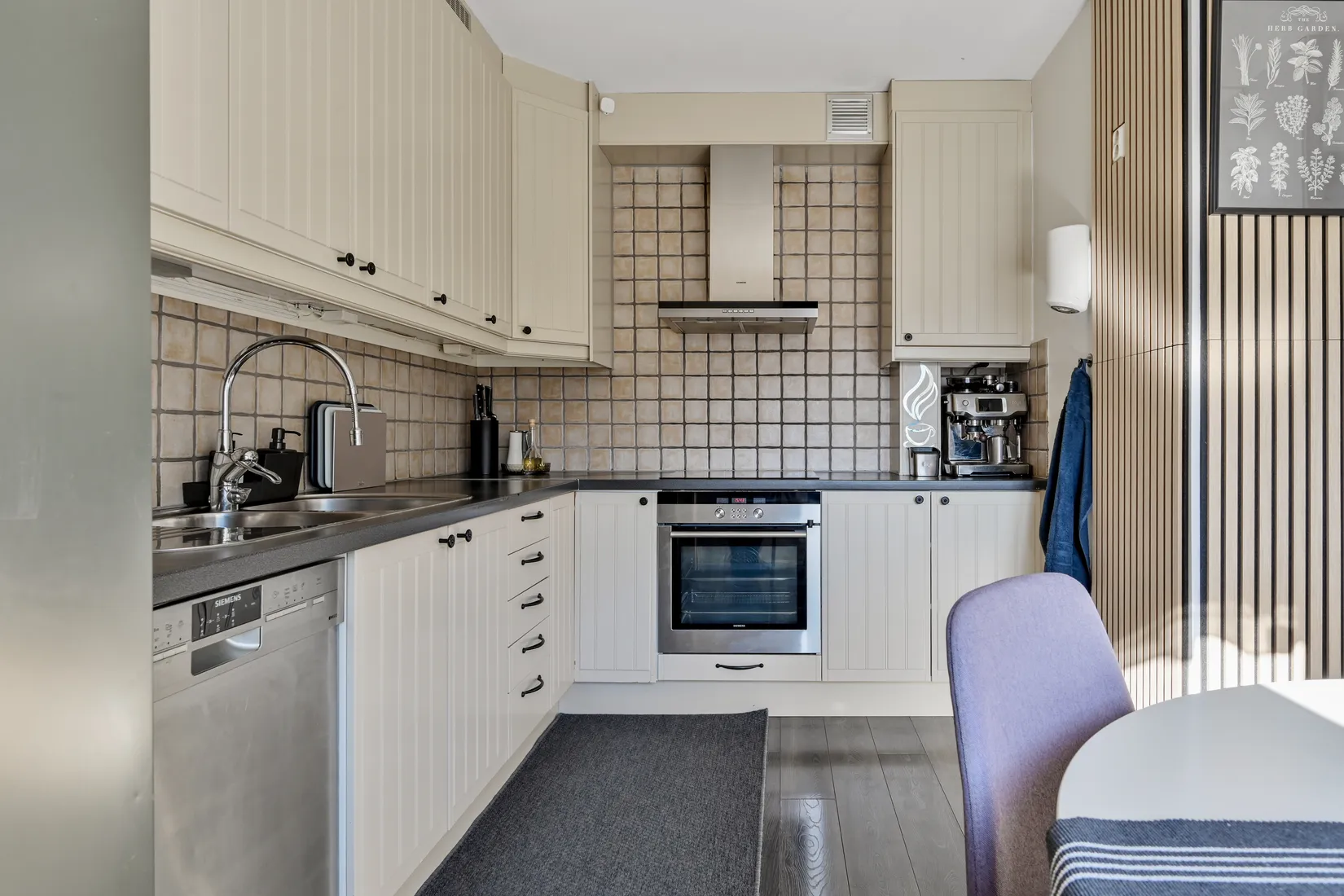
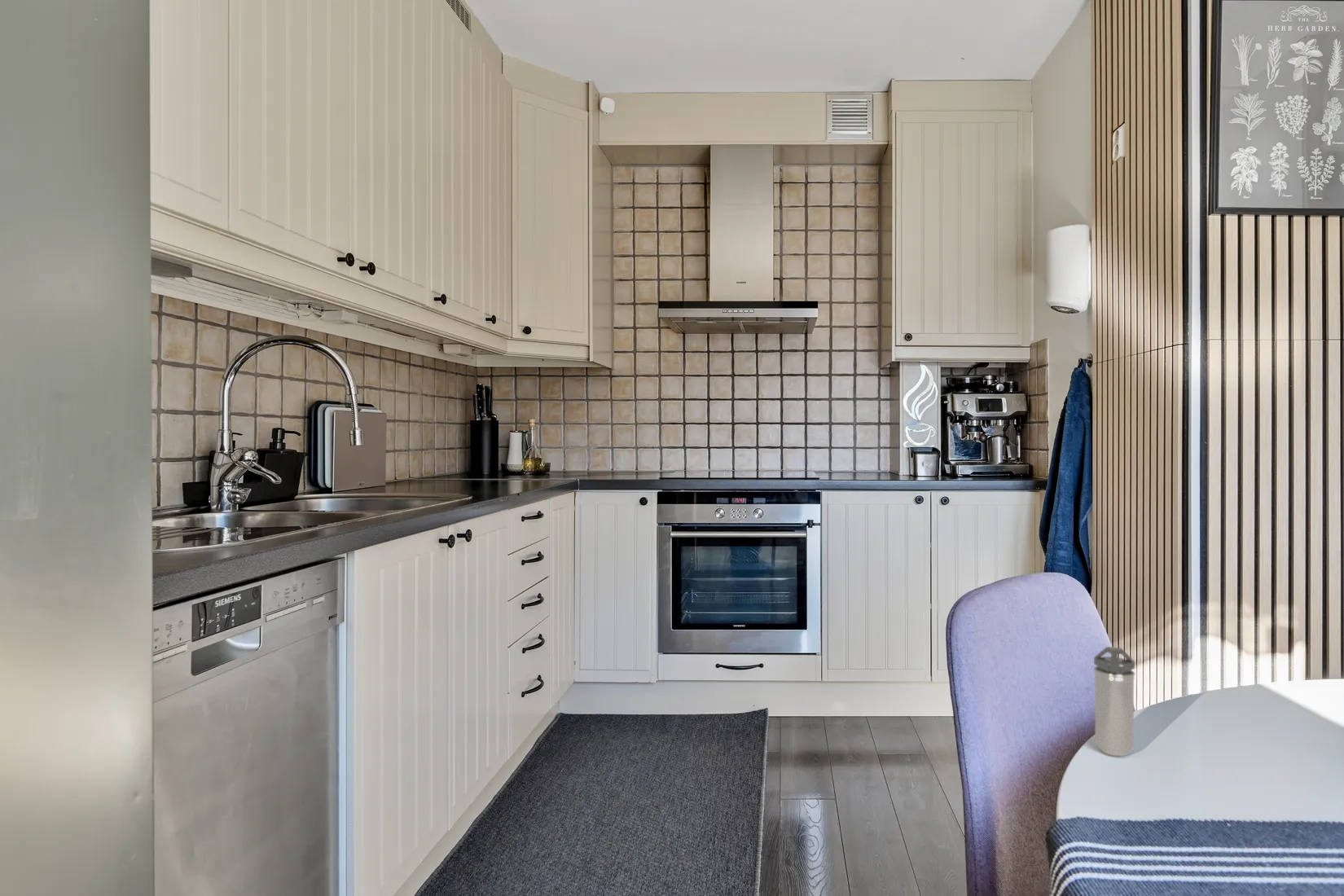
+ shaker [1093,646,1135,757]
